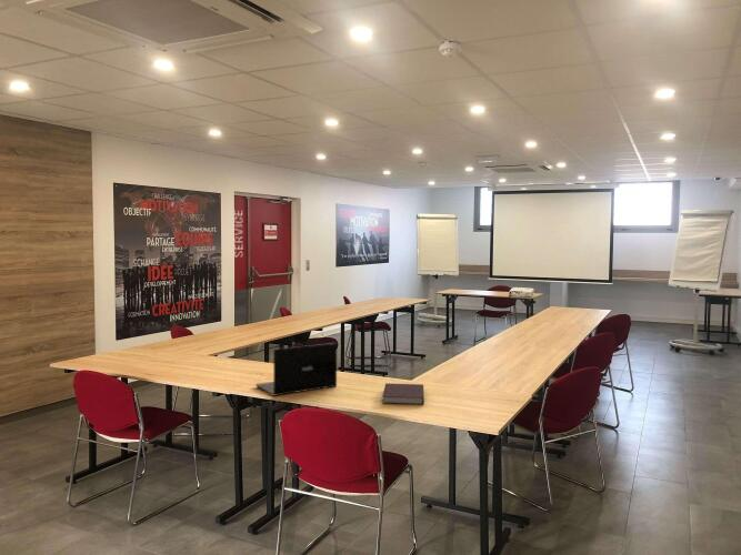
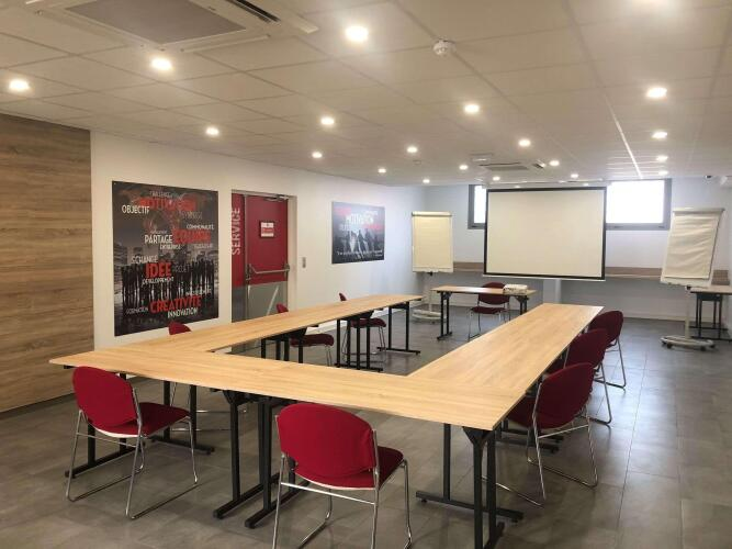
- laptop [254,342,338,397]
- notebook [381,382,425,405]
